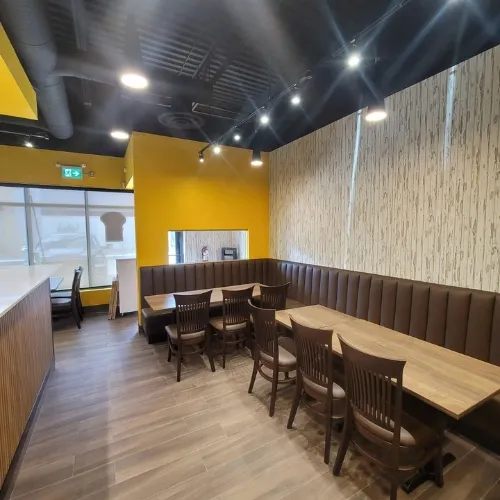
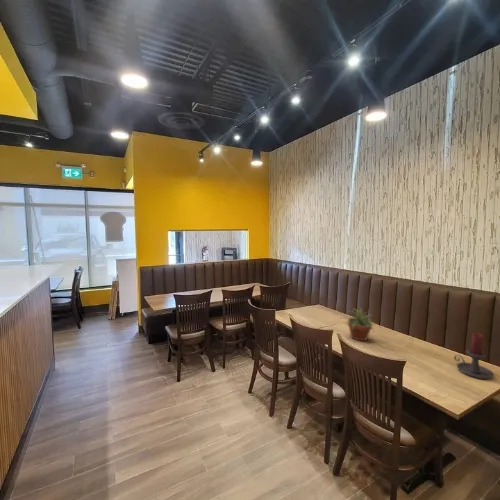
+ potted plant [345,307,378,342]
+ candle holder [453,332,495,380]
